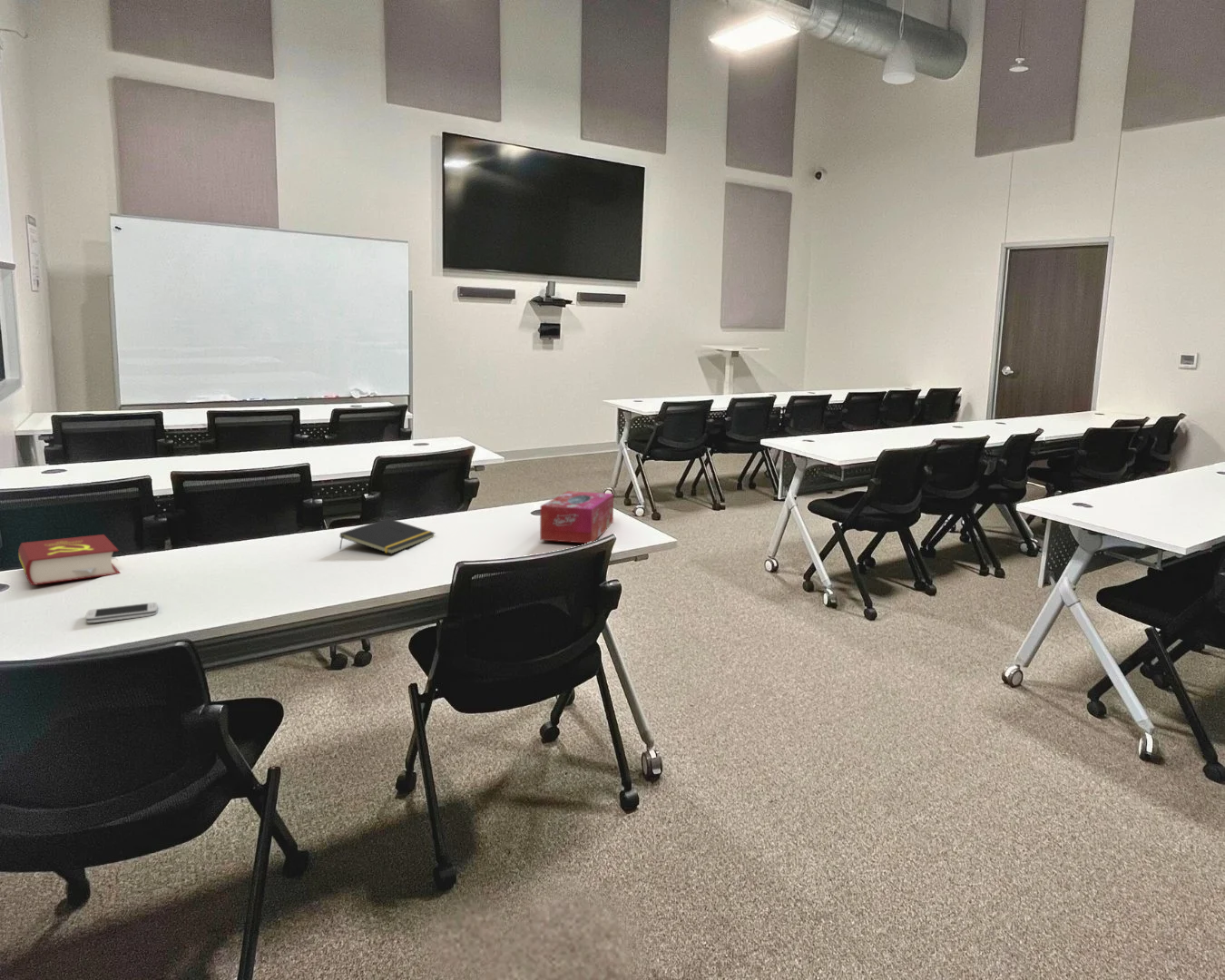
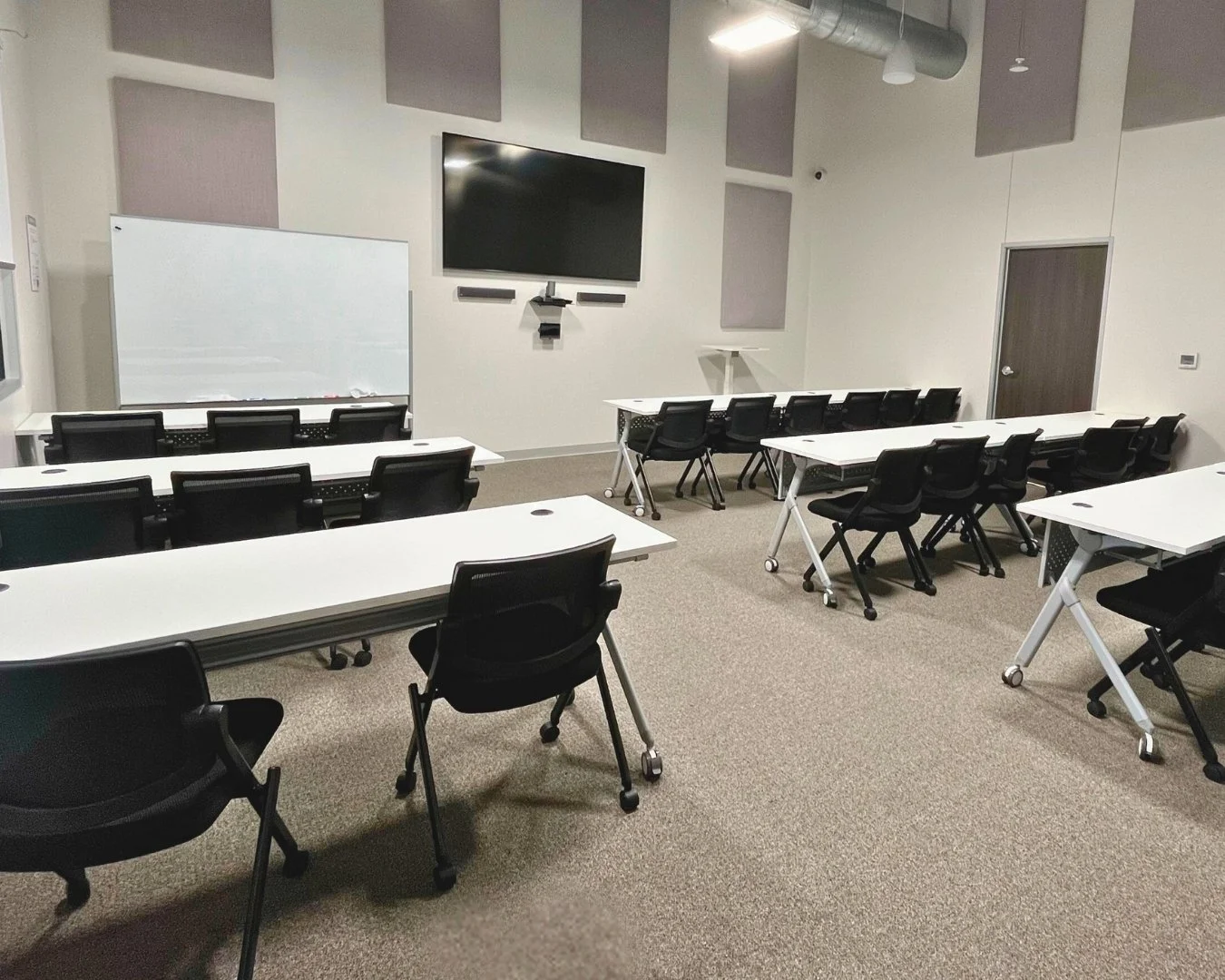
- book [17,534,121,586]
- notepad [338,517,436,555]
- tissue box [539,490,614,544]
- smartphone [84,602,159,623]
